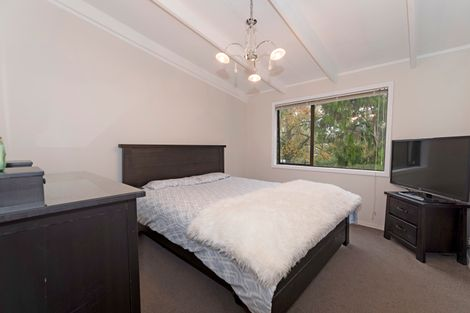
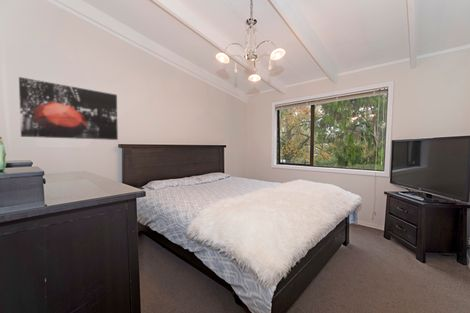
+ wall art [18,76,119,141]
